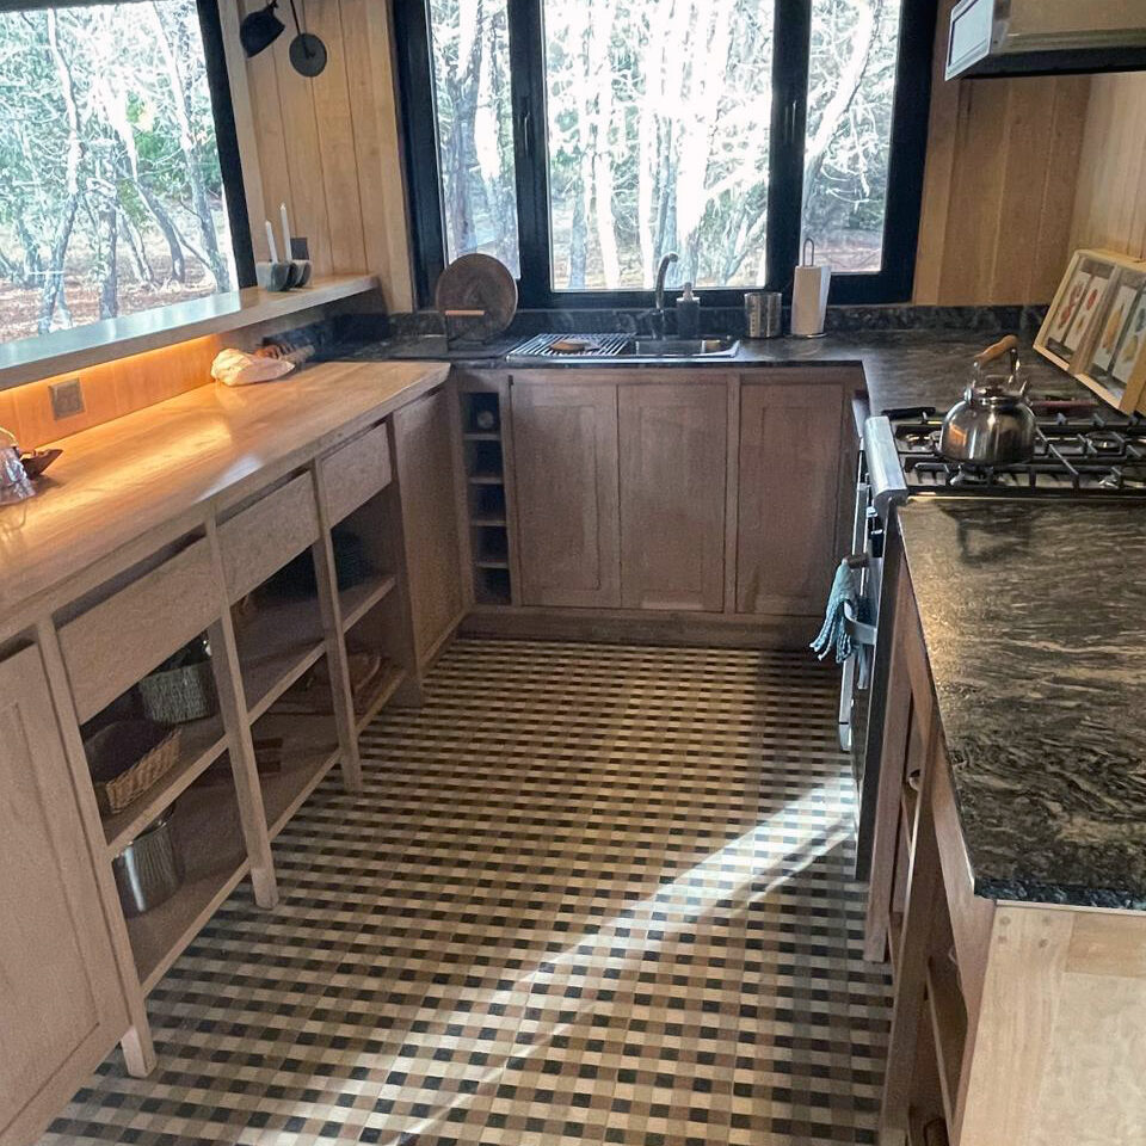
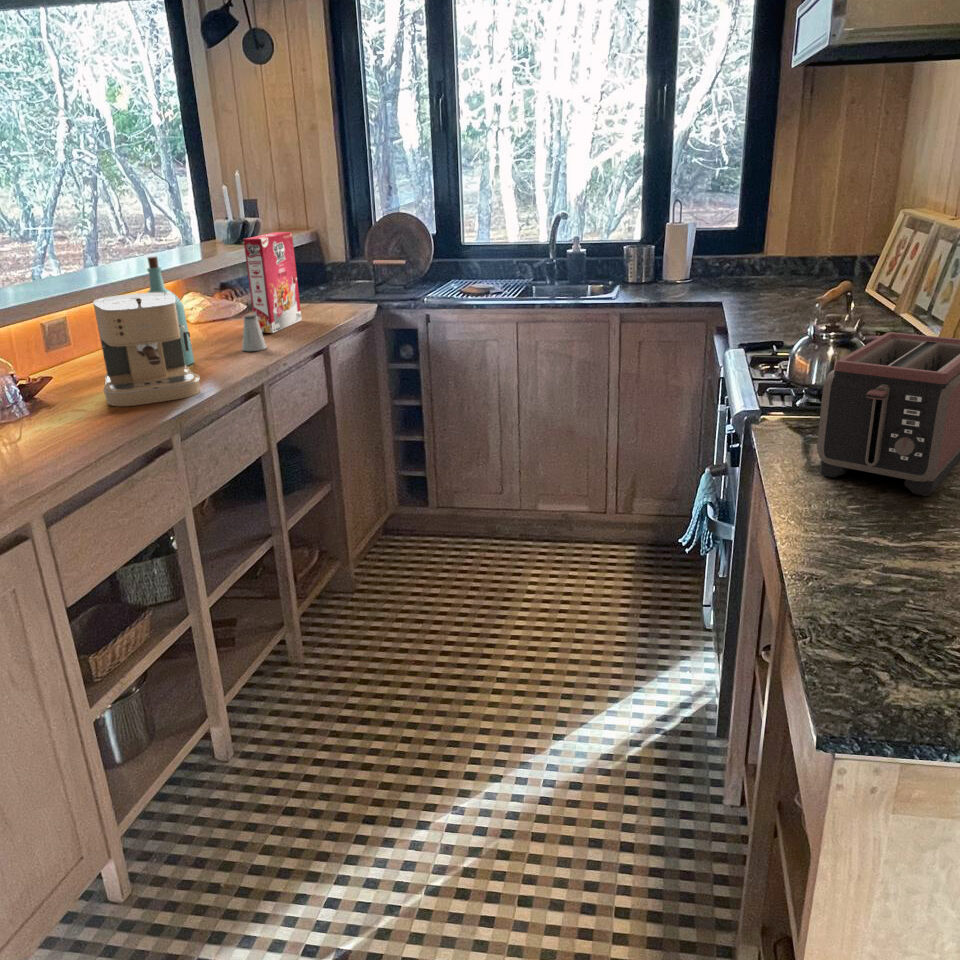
+ toaster [816,331,960,497]
+ saltshaker [241,314,267,352]
+ bottle [146,255,195,367]
+ coffee maker [92,292,201,407]
+ cereal box [242,231,303,334]
